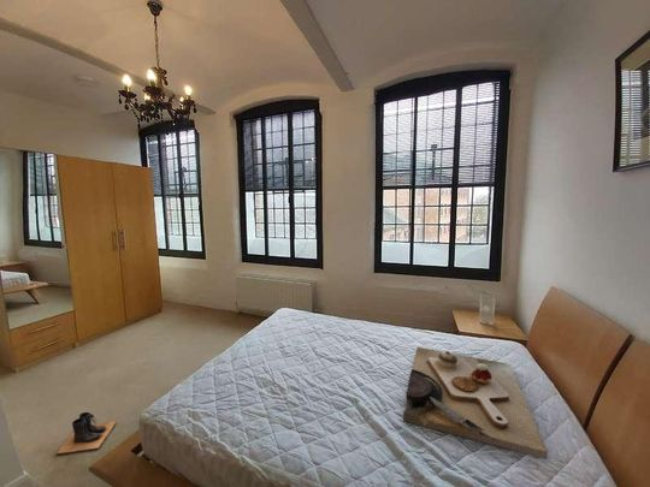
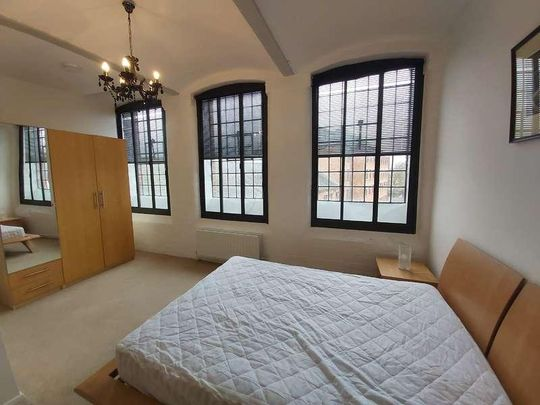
- boots [55,411,118,456]
- decorative tray [402,346,549,459]
